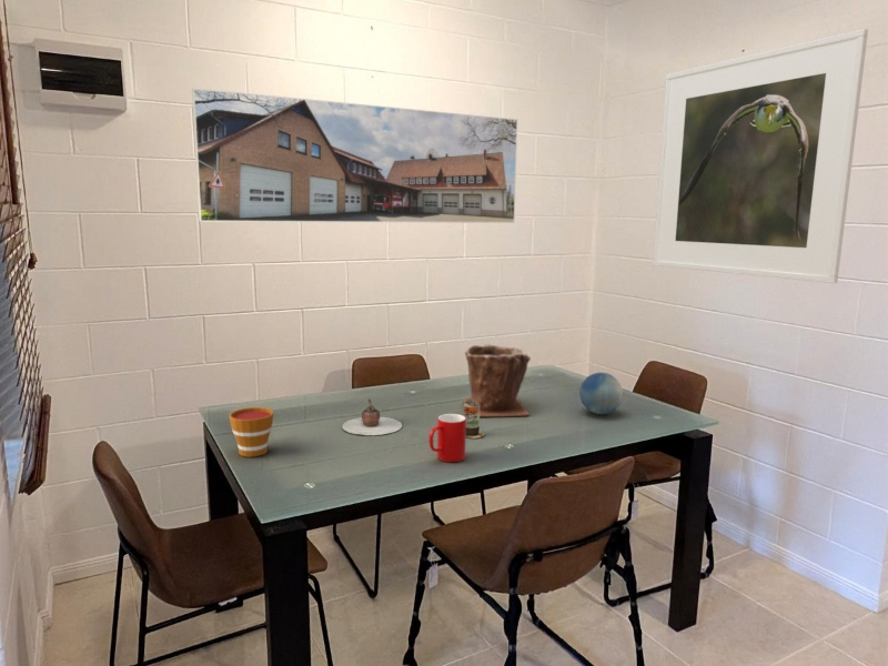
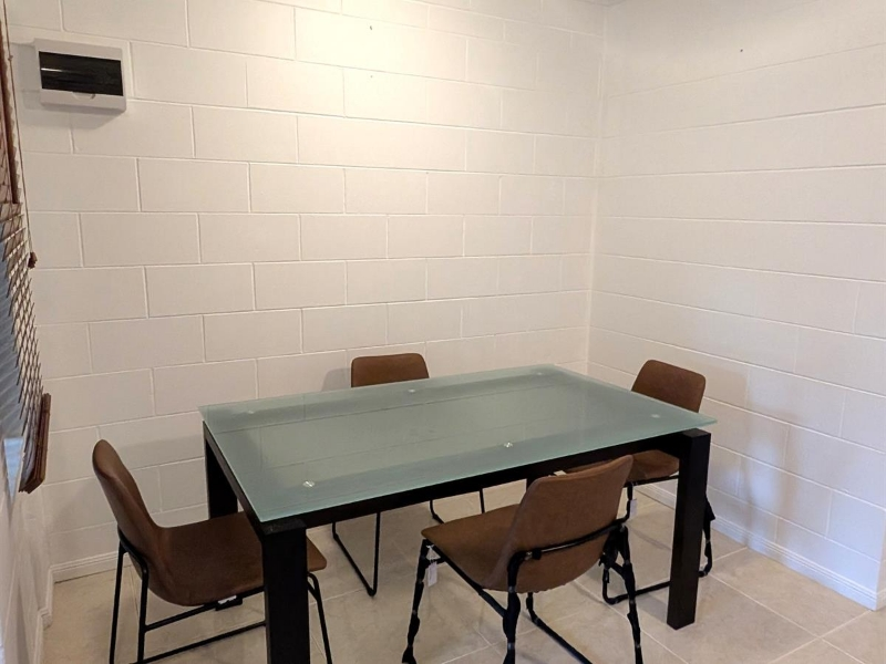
- cup [428,413,466,463]
- cup [228,406,275,458]
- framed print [191,87,518,224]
- decorative ball [578,372,624,415]
- plant pot [462,342,532,417]
- can [463,401,486,440]
- teapot [341,398,403,436]
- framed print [652,28,869,284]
